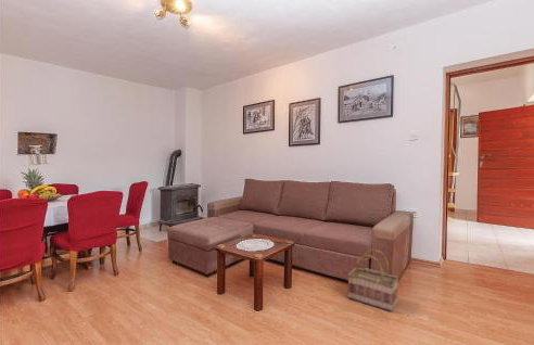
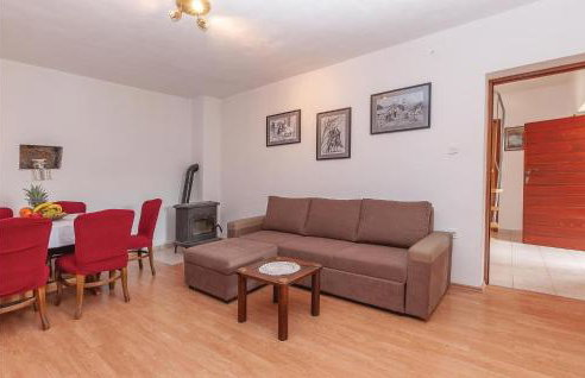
- basket [347,248,399,312]
